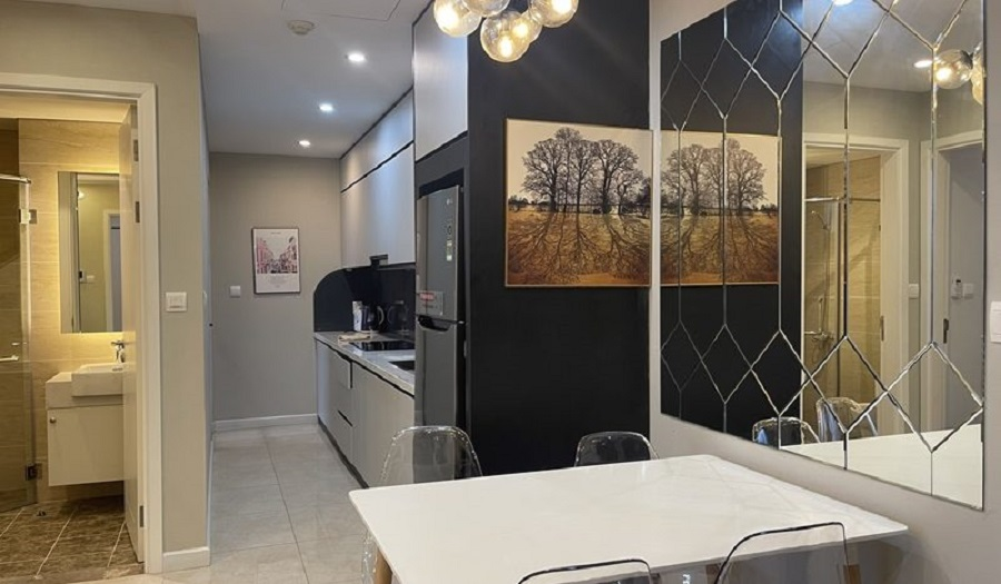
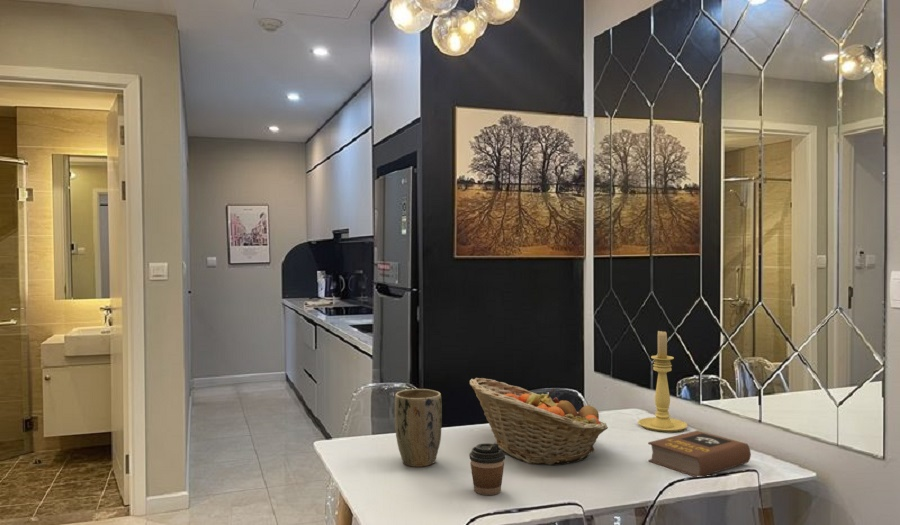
+ candle holder [637,330,688,433]
+ fruit basket [469,377,609,466]
+ plant pot [394,388,443,468]
+ book [647,430,752,478]
+ coffee cup [468,442,506,496]
